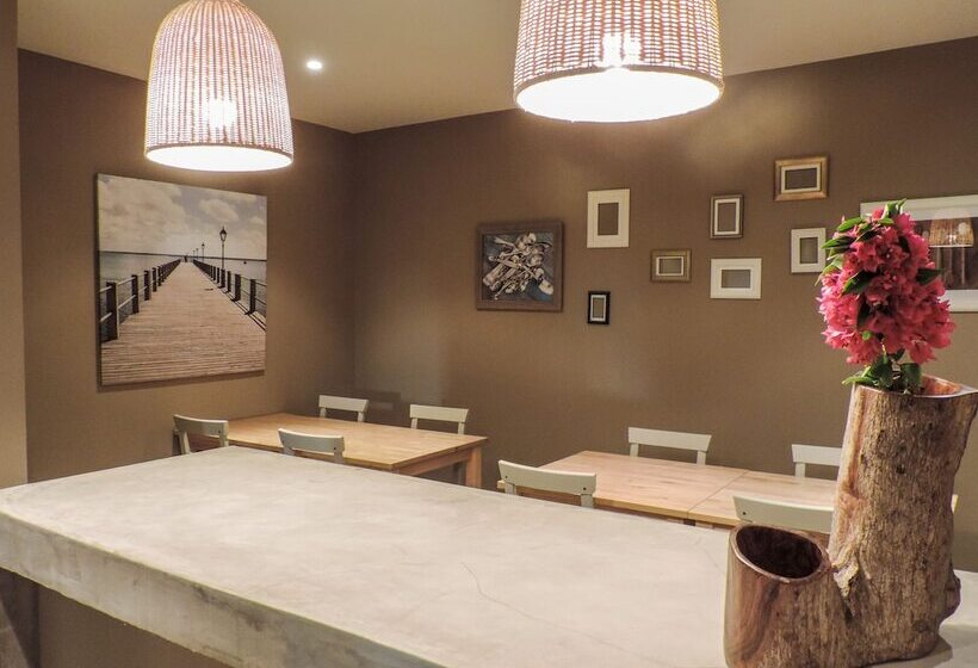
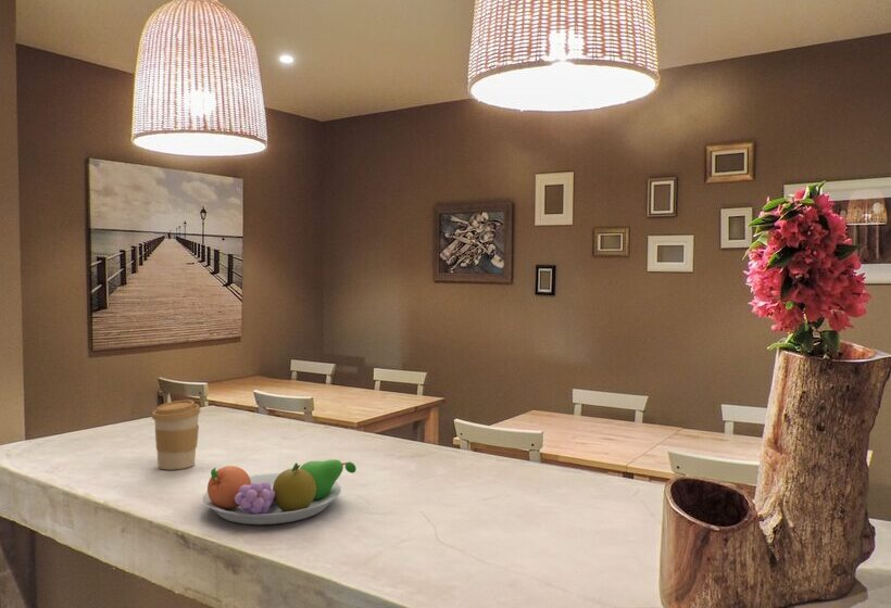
+ fruit bowl [201,458,357,525]
+ coffee cup [151,400,202,470]
